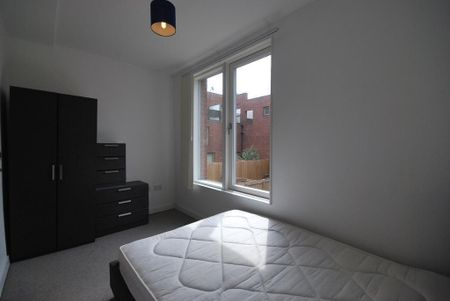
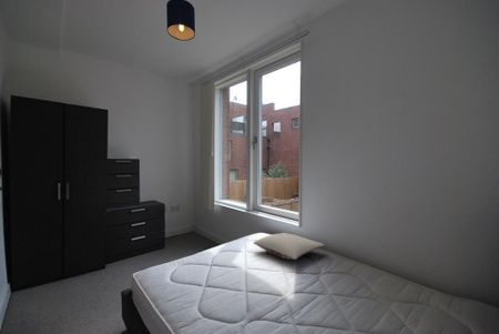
+ pillow [252,232,326,261]
